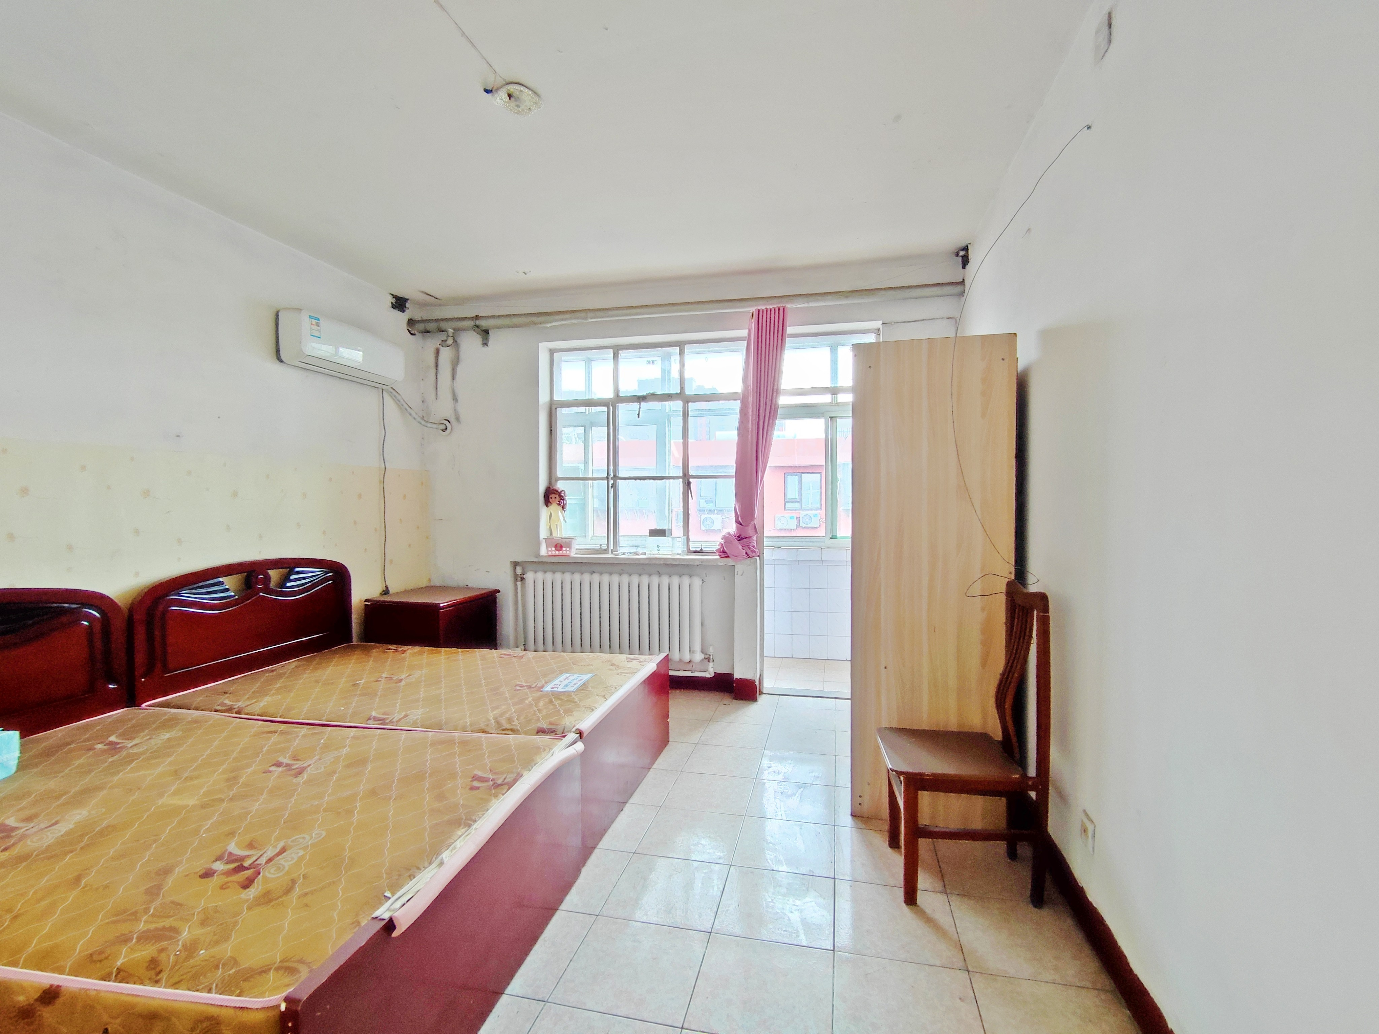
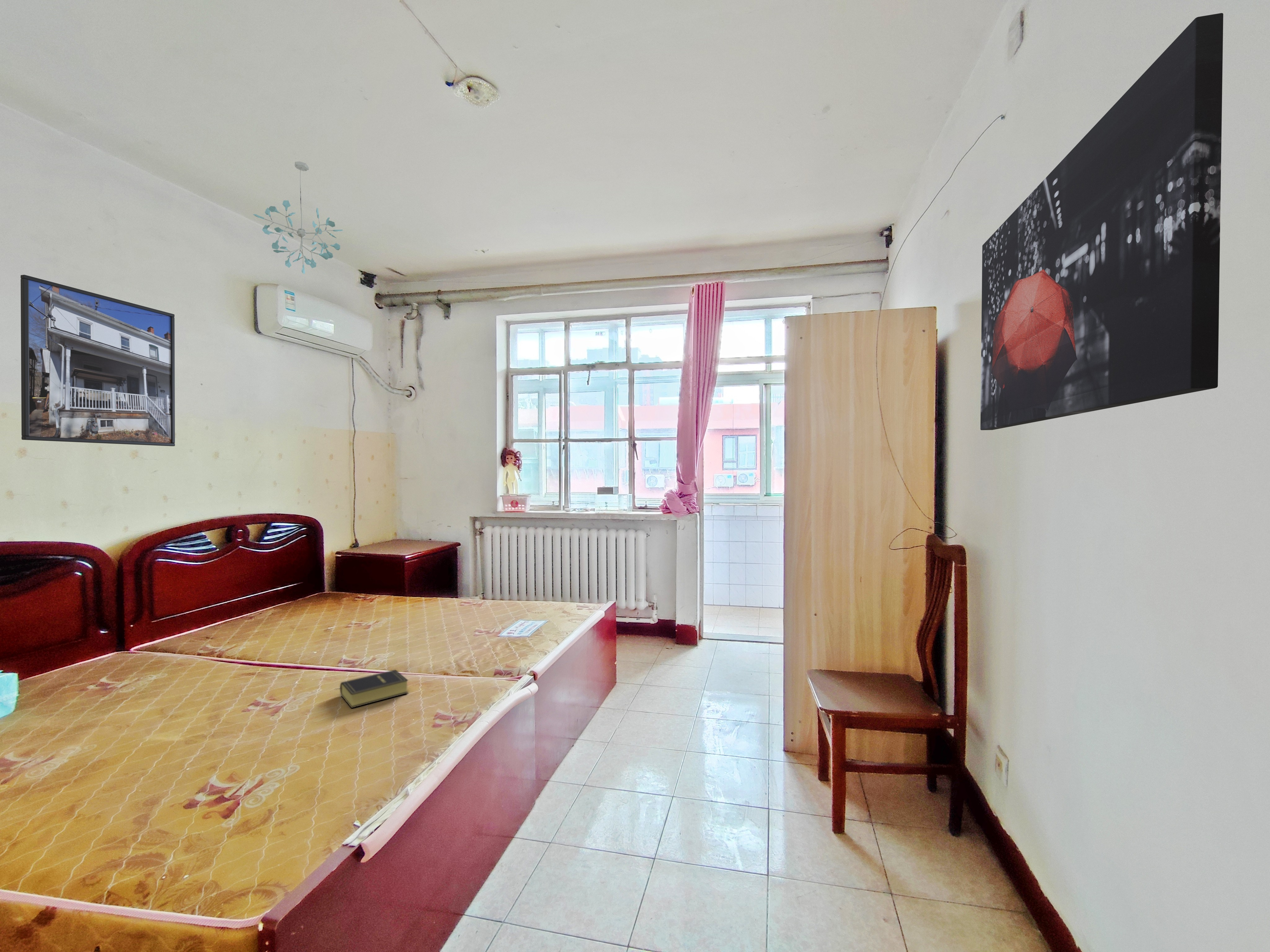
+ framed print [20,275,175,447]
+ book [334,669,409,708]
+ ceiling light fixture [253,161,343,274]
+ wall art [980,13,1223,430]
